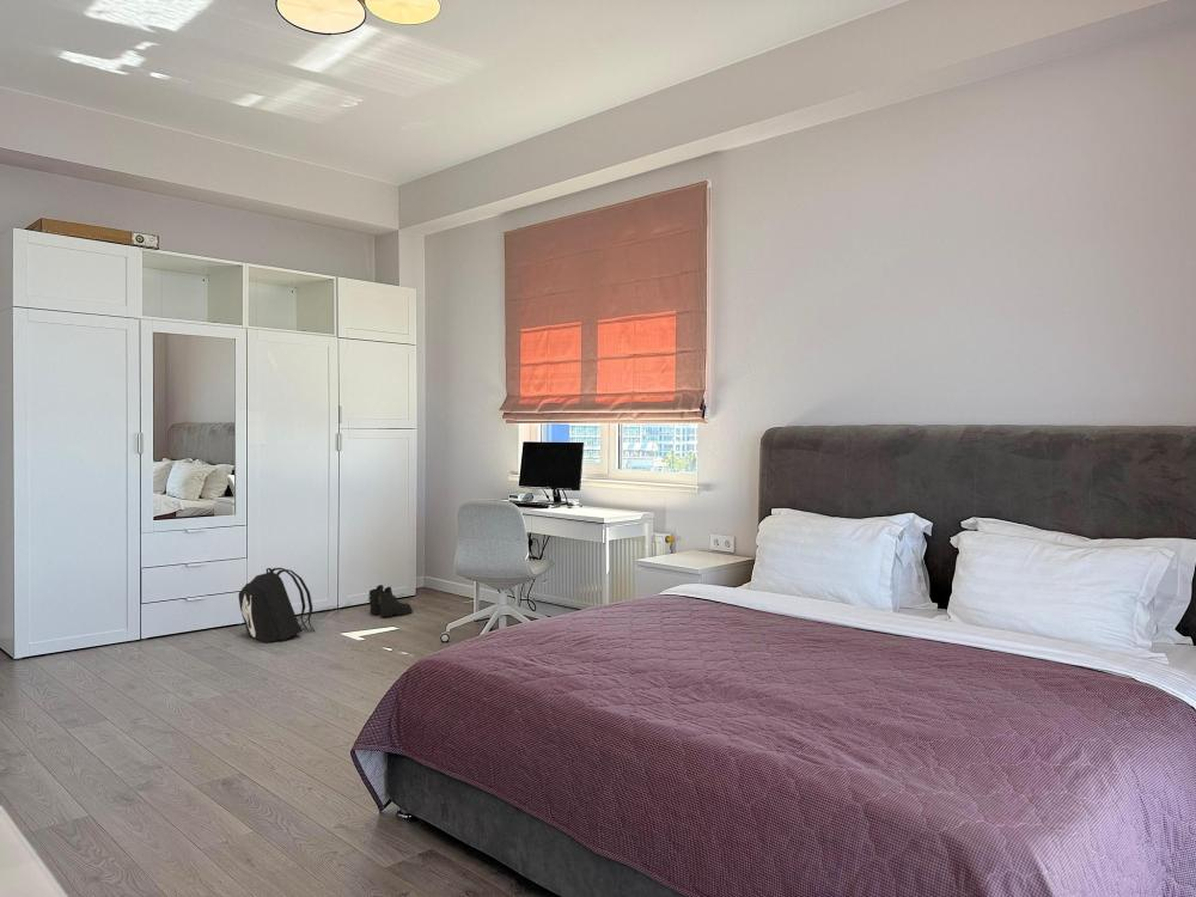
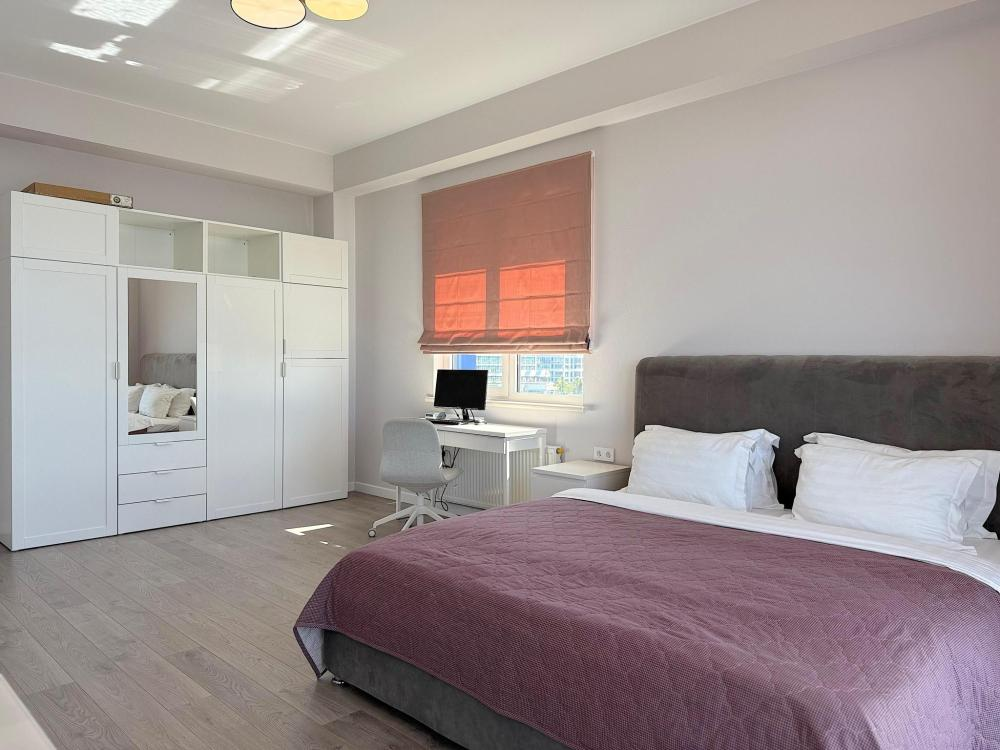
- boots [367,584,414,618]
- backpack [238,567,316,643]
